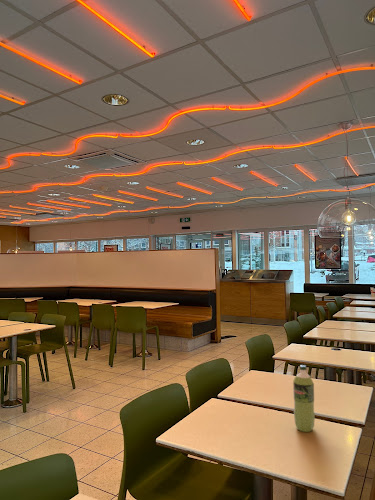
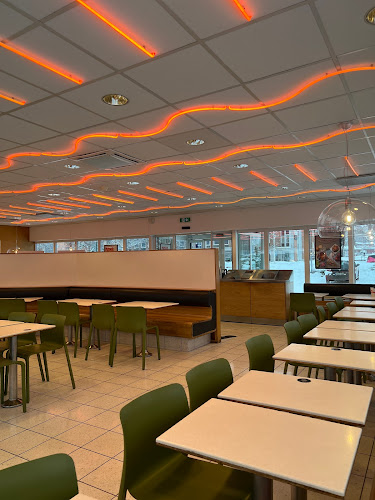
- pop [292,364,316,433]
